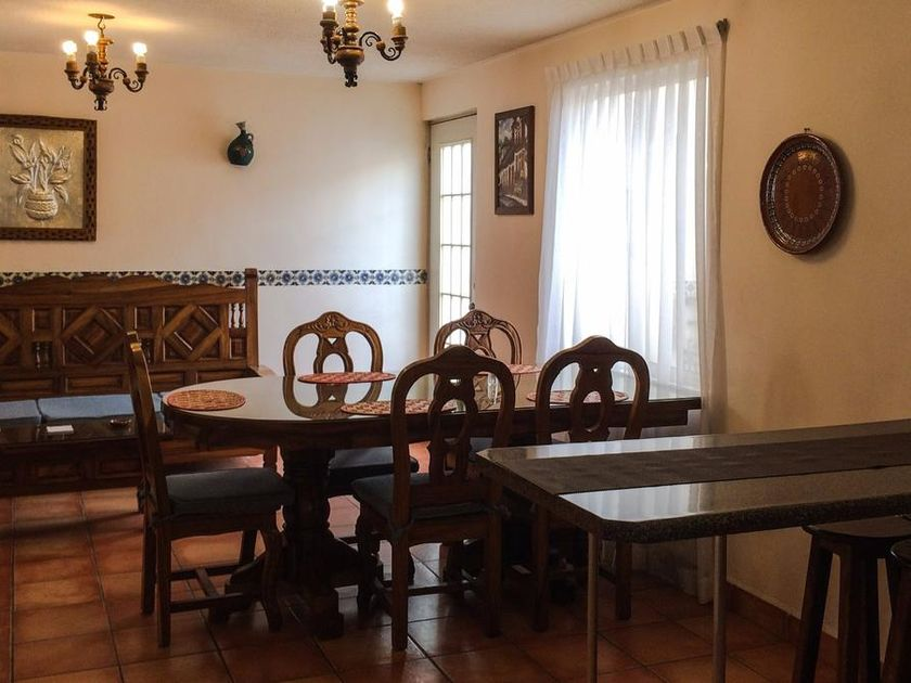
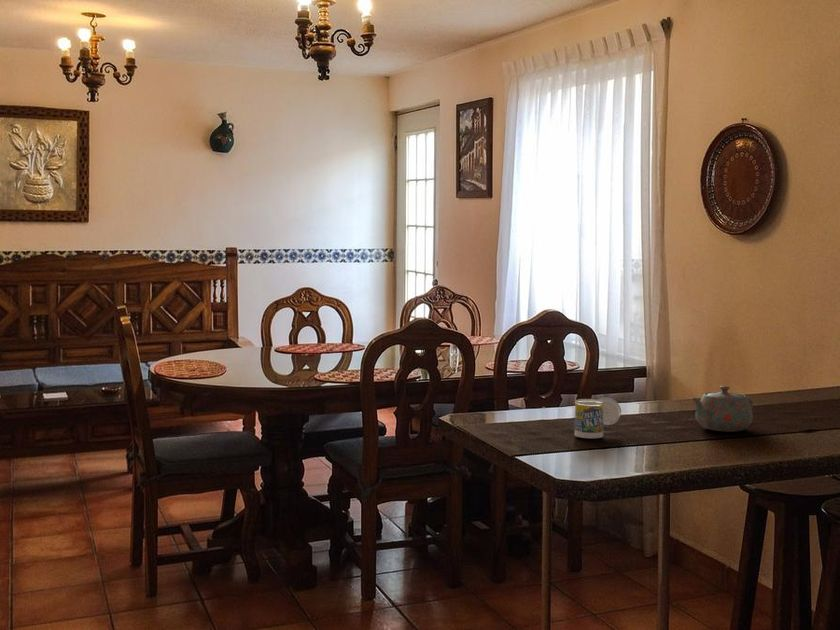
+ teapot [690,385,754,433]
+ cup [574,396,622,439]
